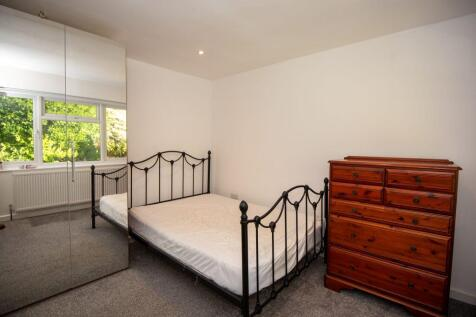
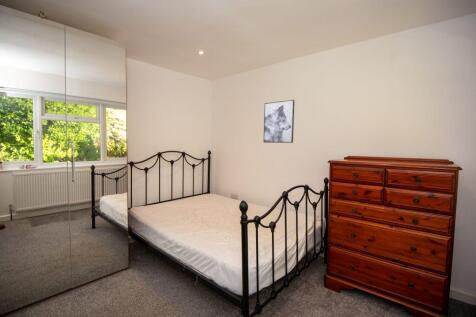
+ wall art [263,99,295,144]
